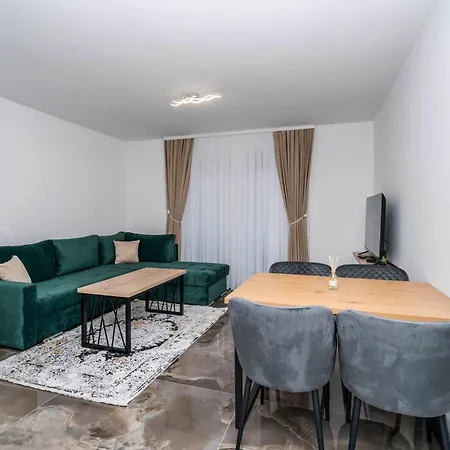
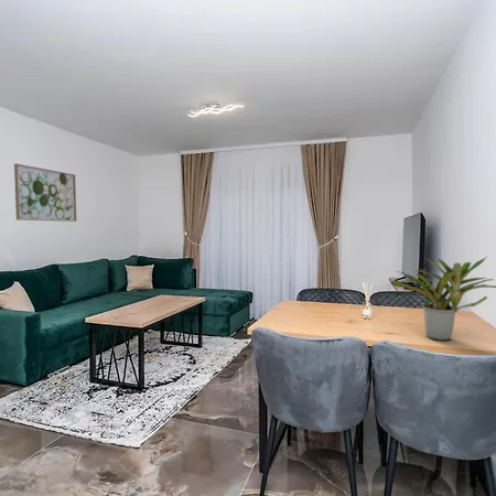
+ wall art [13,163,77,223]
+ potted plant [390,257,496,342]
